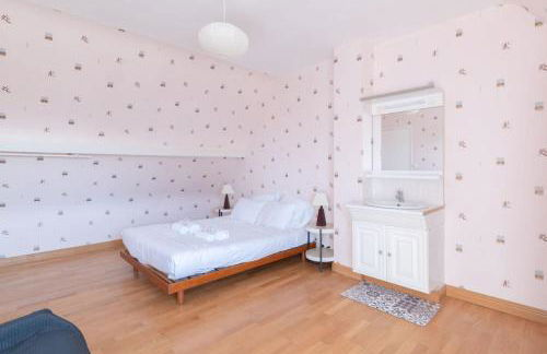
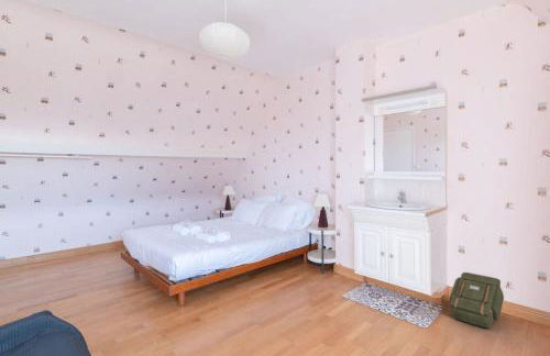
+ backpack [449,271,505,330]
